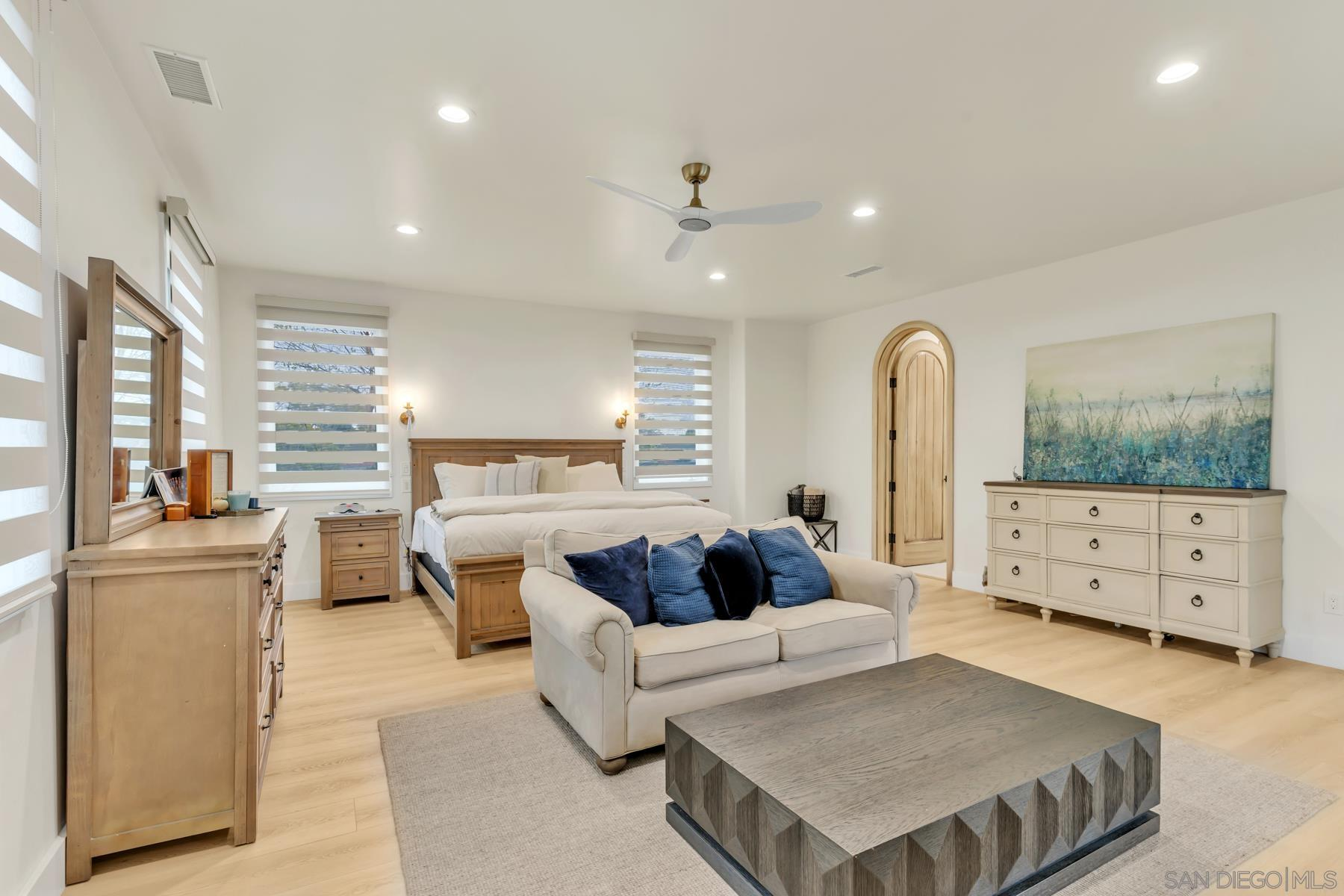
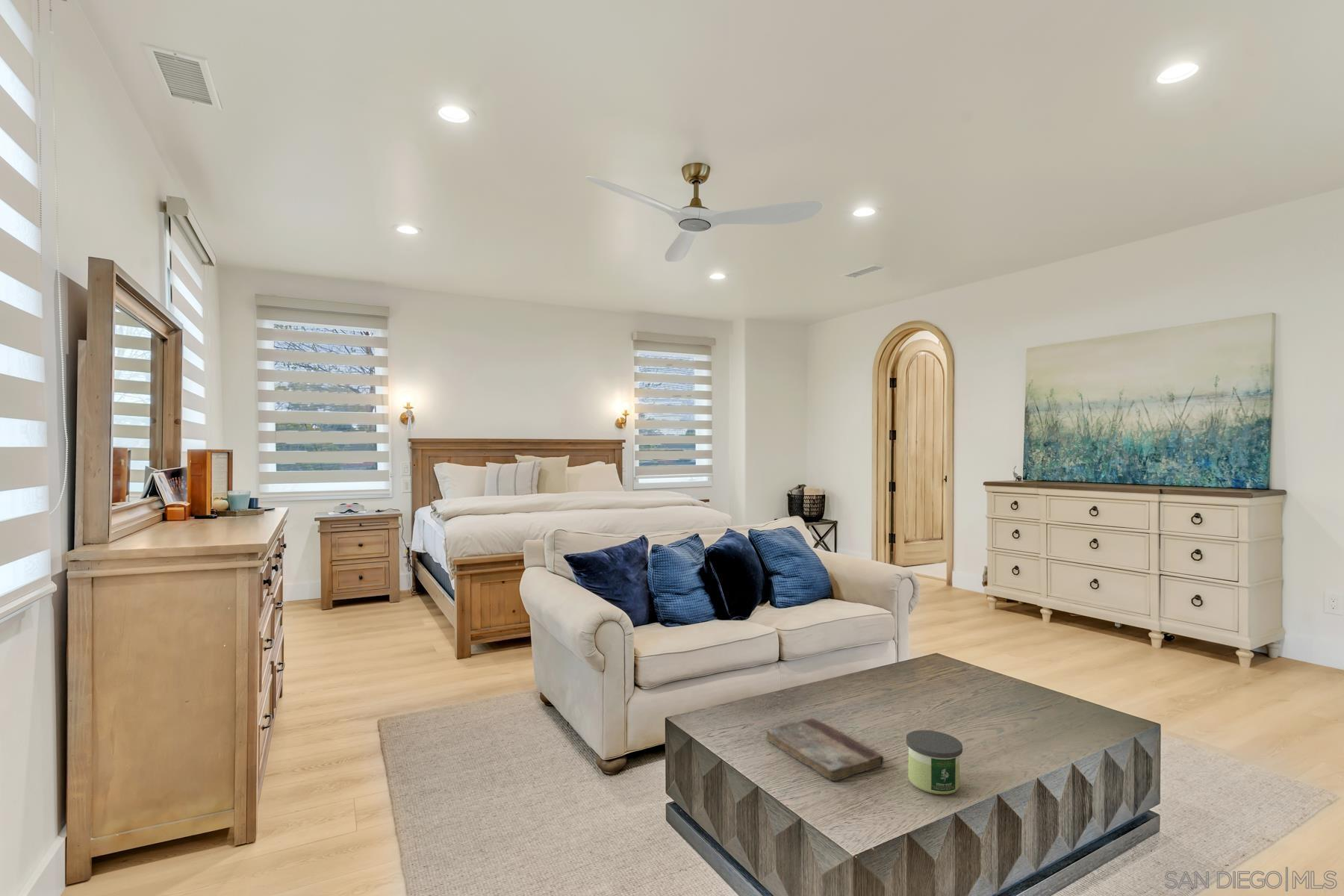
+ candle [906,729,963,795]
+ book [765,718,885,782]
